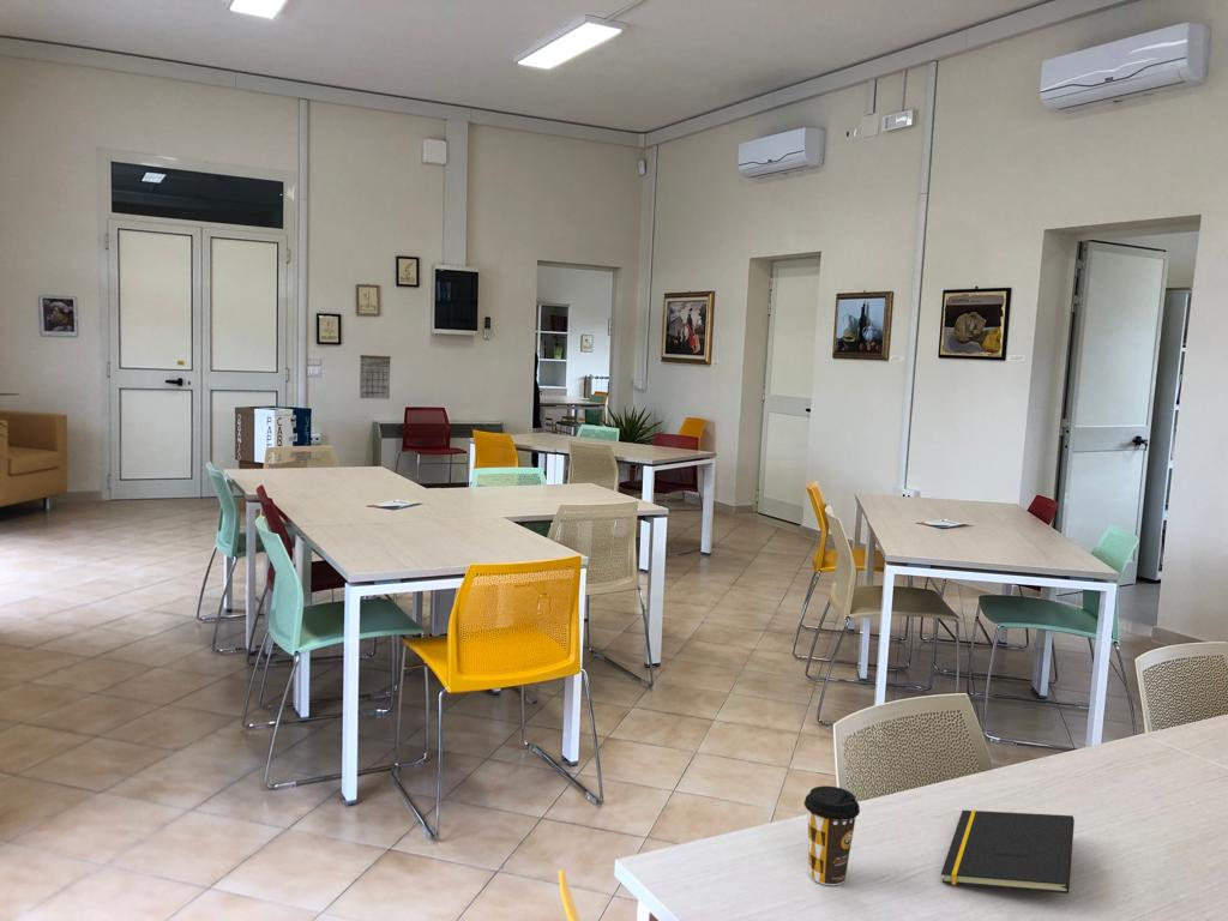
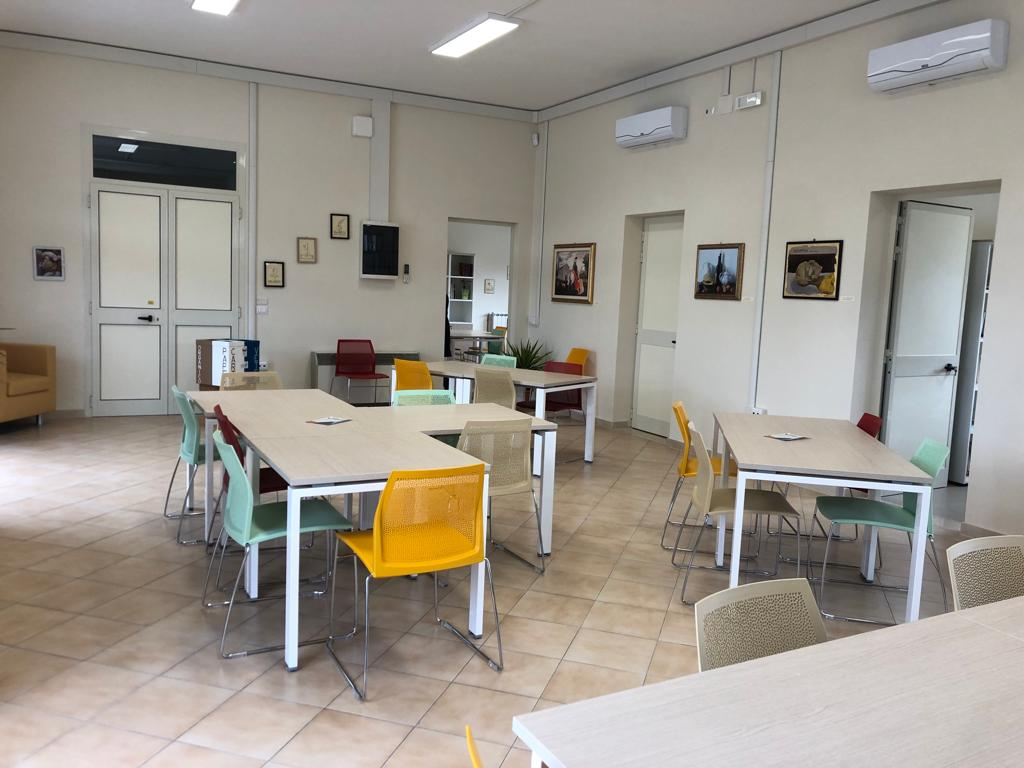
- calendar [359,345,392,401]
- coffee cup [803,784,861,886]
- notepad [940,809,1076,895]
